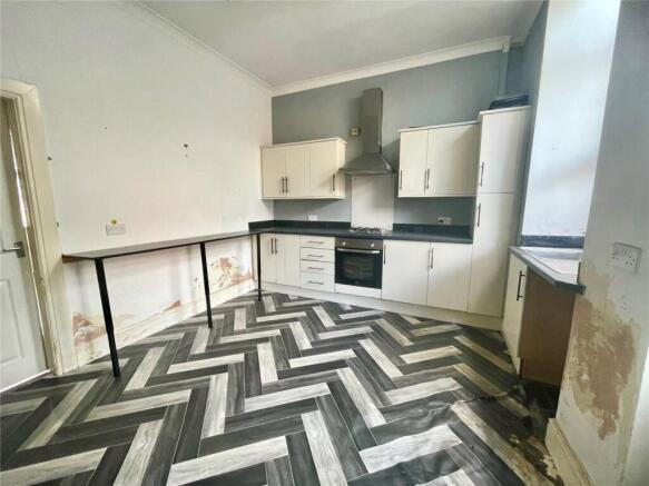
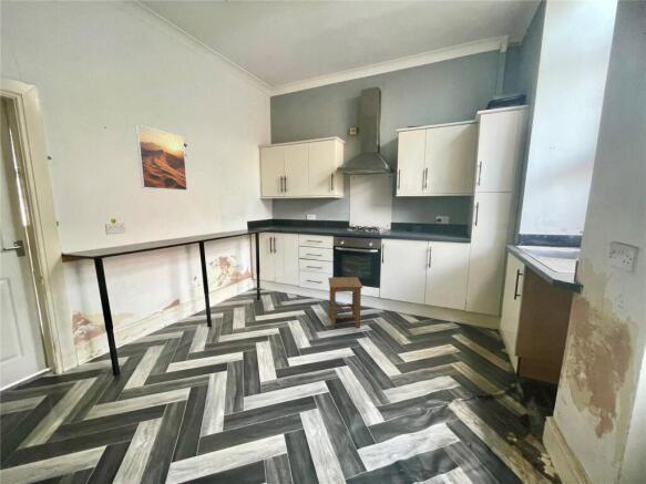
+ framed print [134,123,188,192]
+ stool [327,276,363,329]
